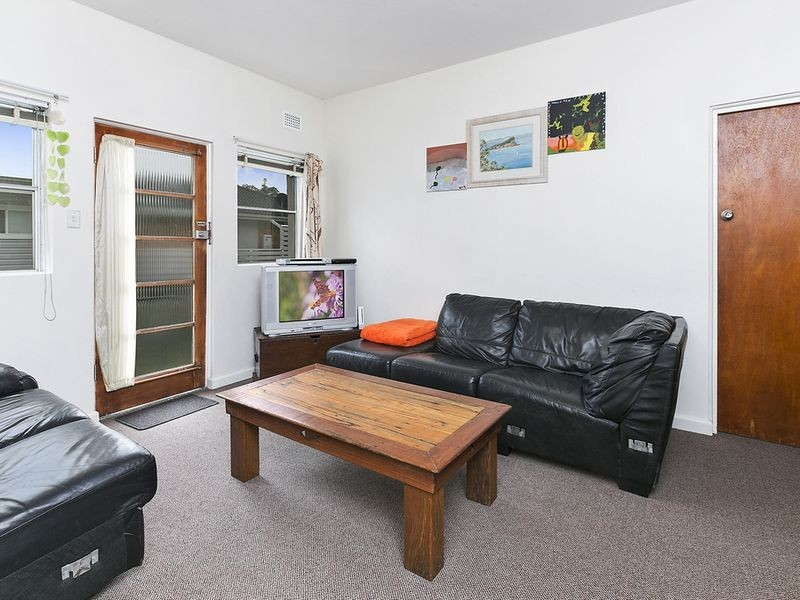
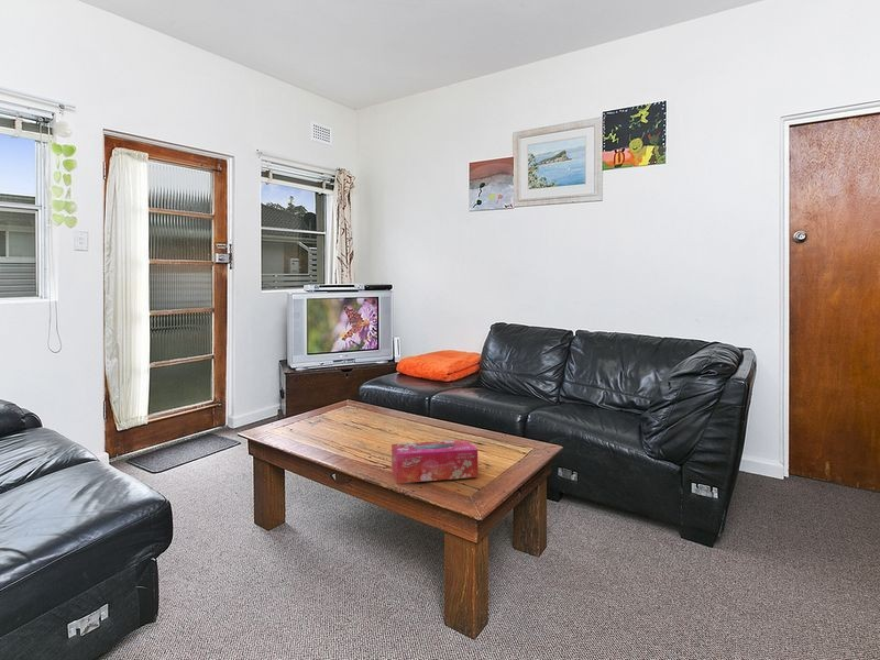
+ tissue box [391,439,479,484]
